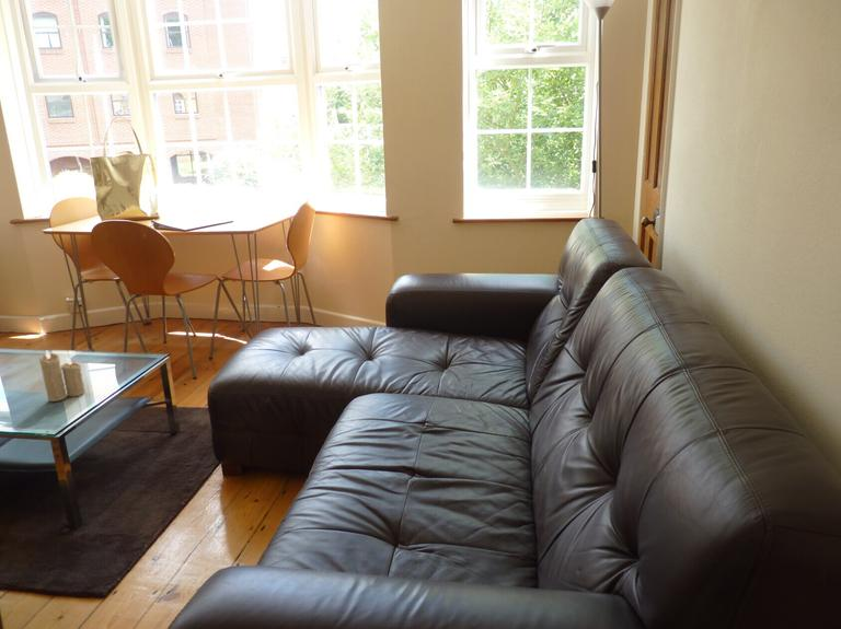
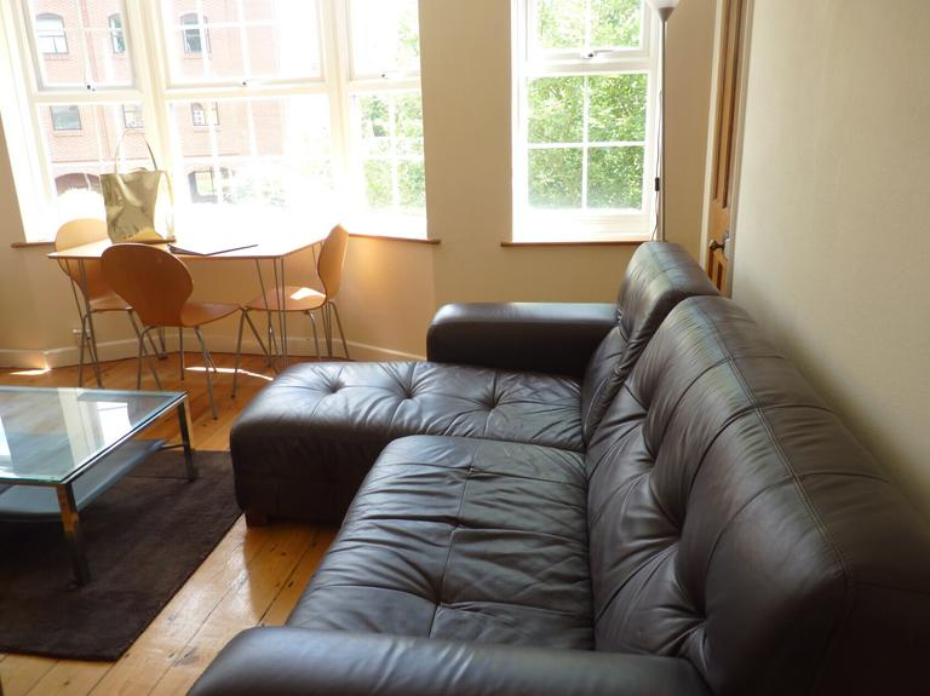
- candle [38,350,87,403]
